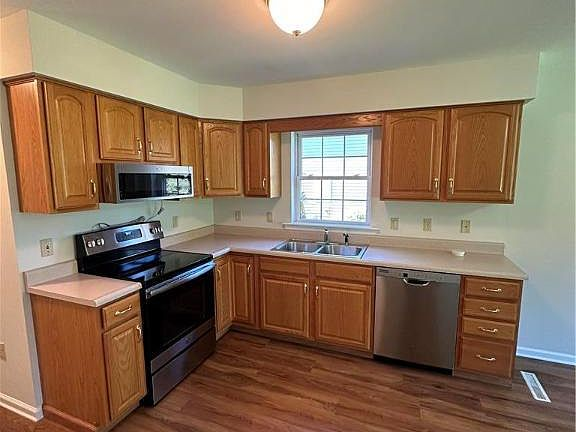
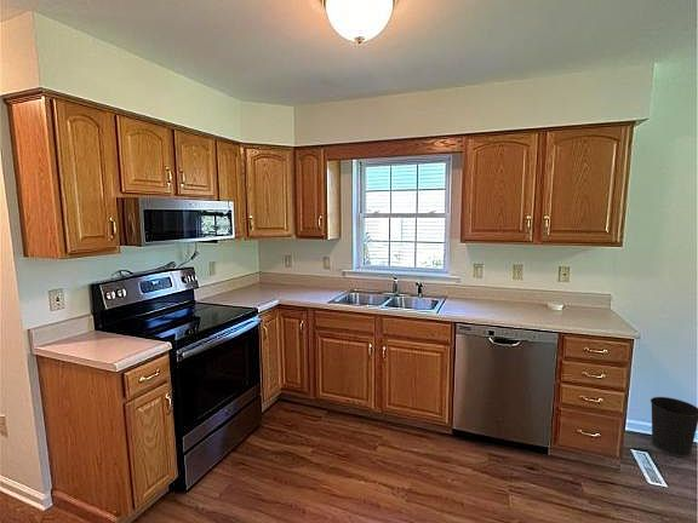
+ wastebasket [650,396,698,459]
